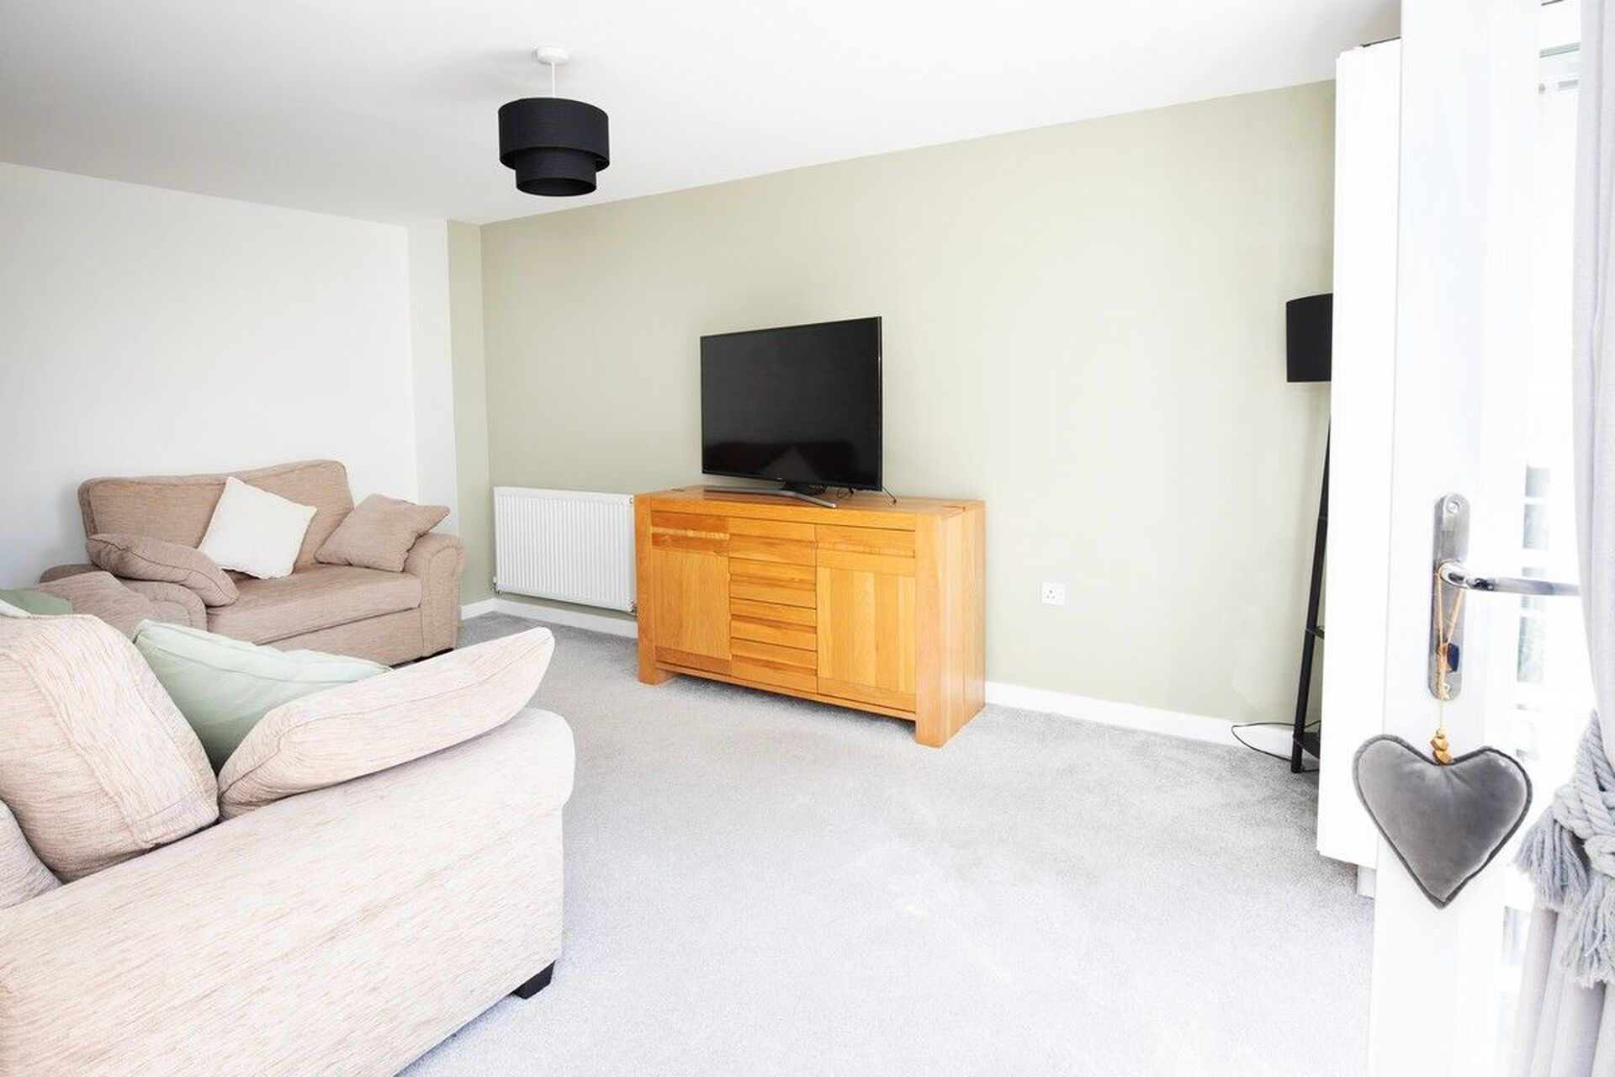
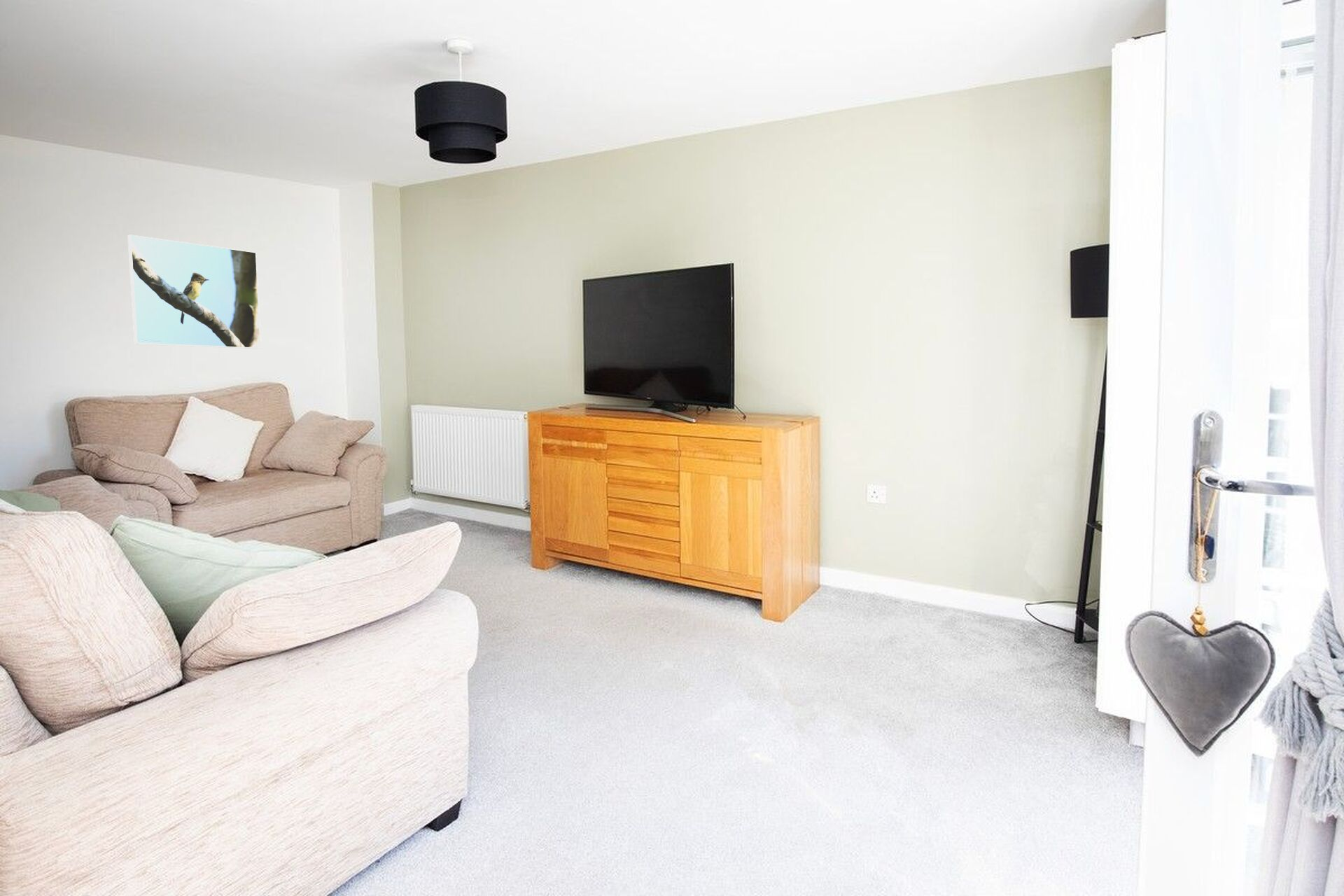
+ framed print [127,234,262,349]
